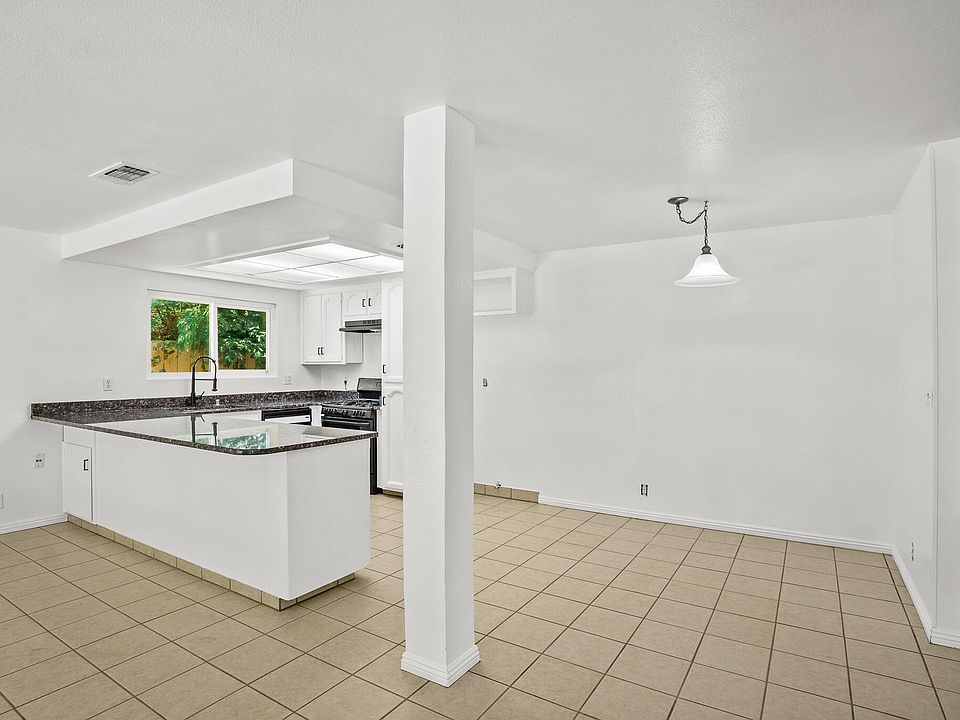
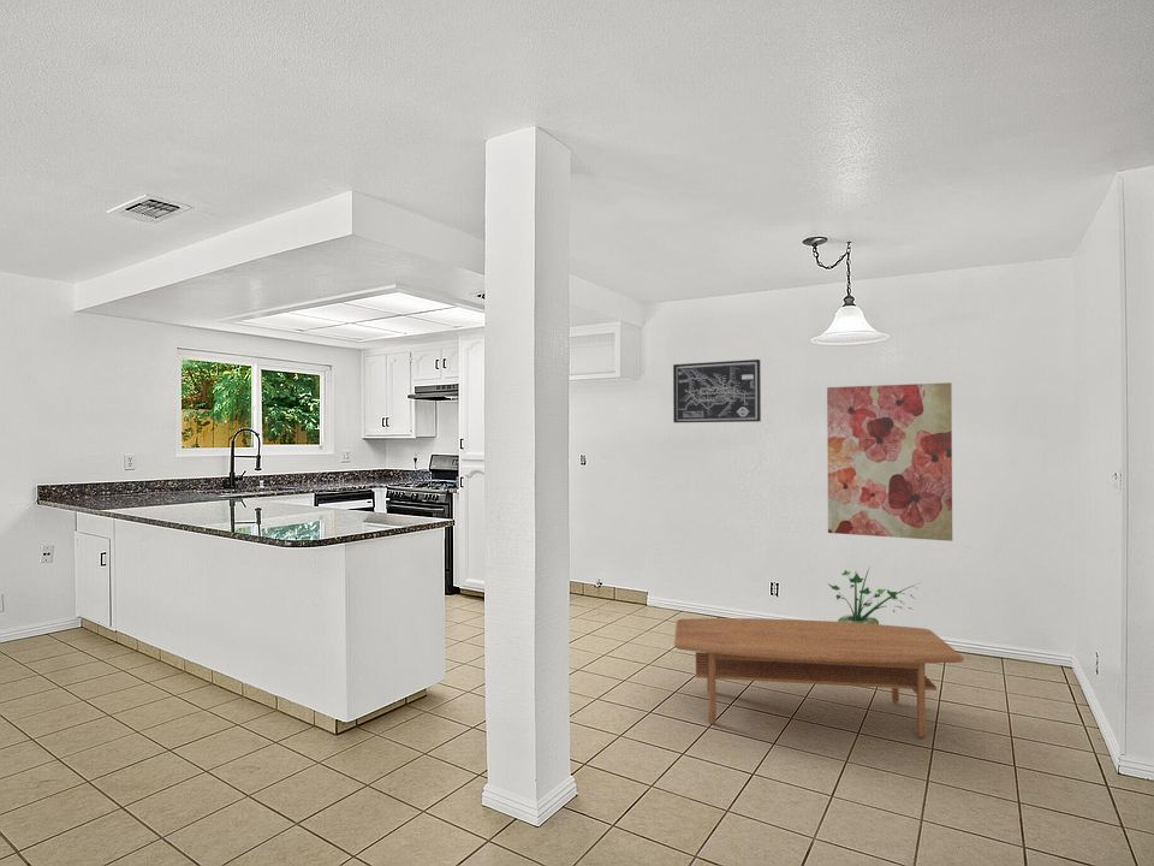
+ wall art [826,381,953,542]
+ potted plant [828,568,922,624]
+ coffee table [673,617,965,739]
+ wall art [672,358,762,423]
